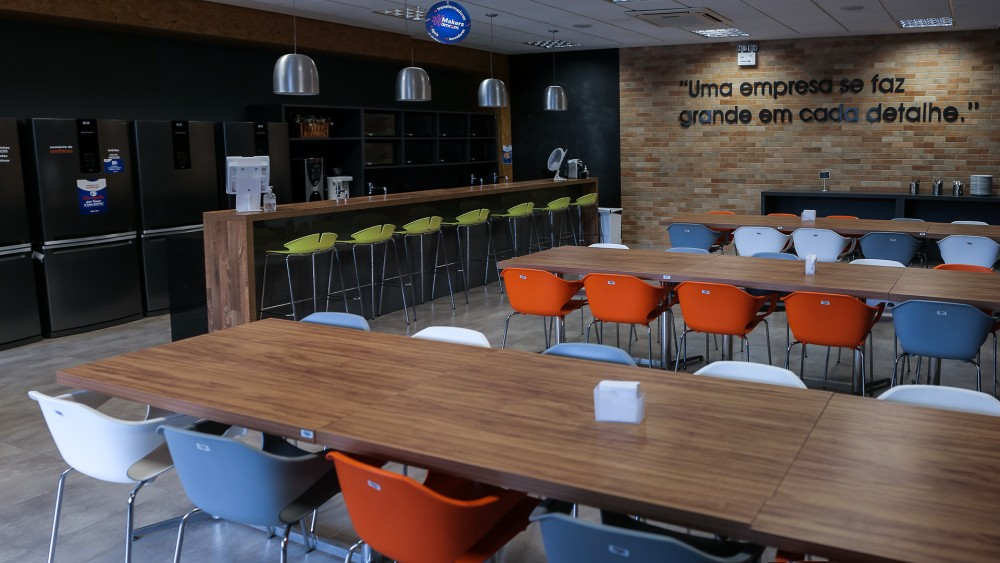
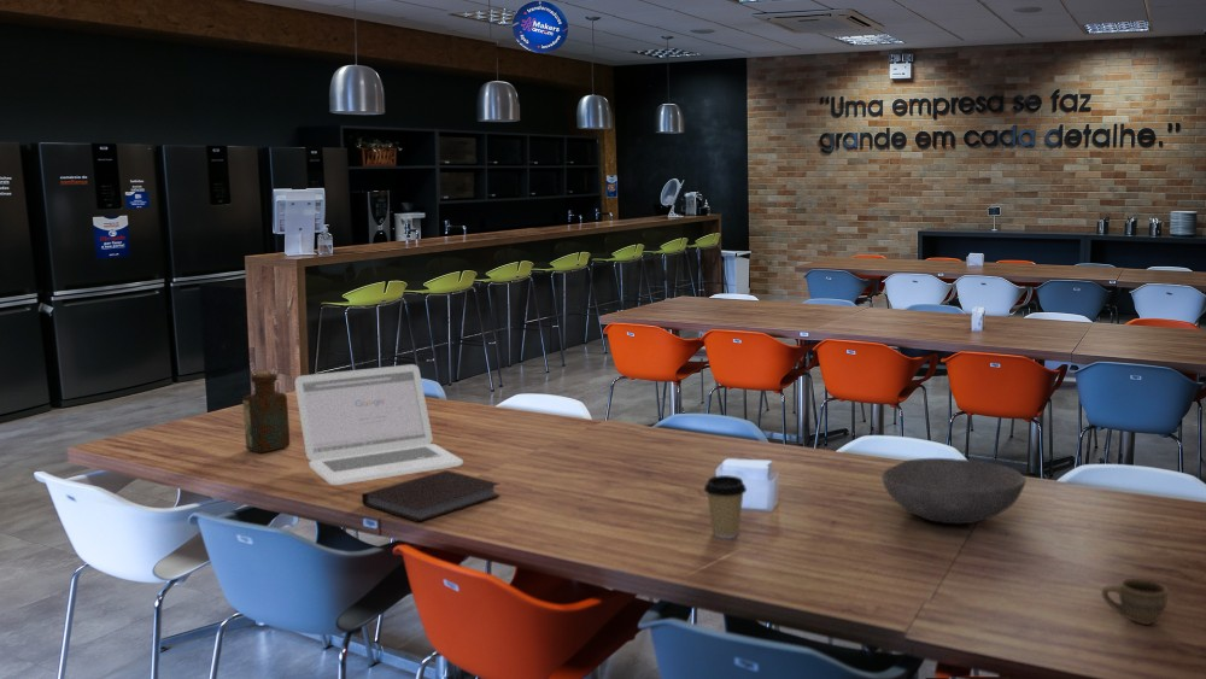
+ cup [1100,578,1170,626]
+ bowl [880,457,1028,525]
+ laptop [294,363,464,486]
+ notebook [361,469,500,523]
+ coffee cup [703,474,748,539]
+ bottle [241,370,291,455]
